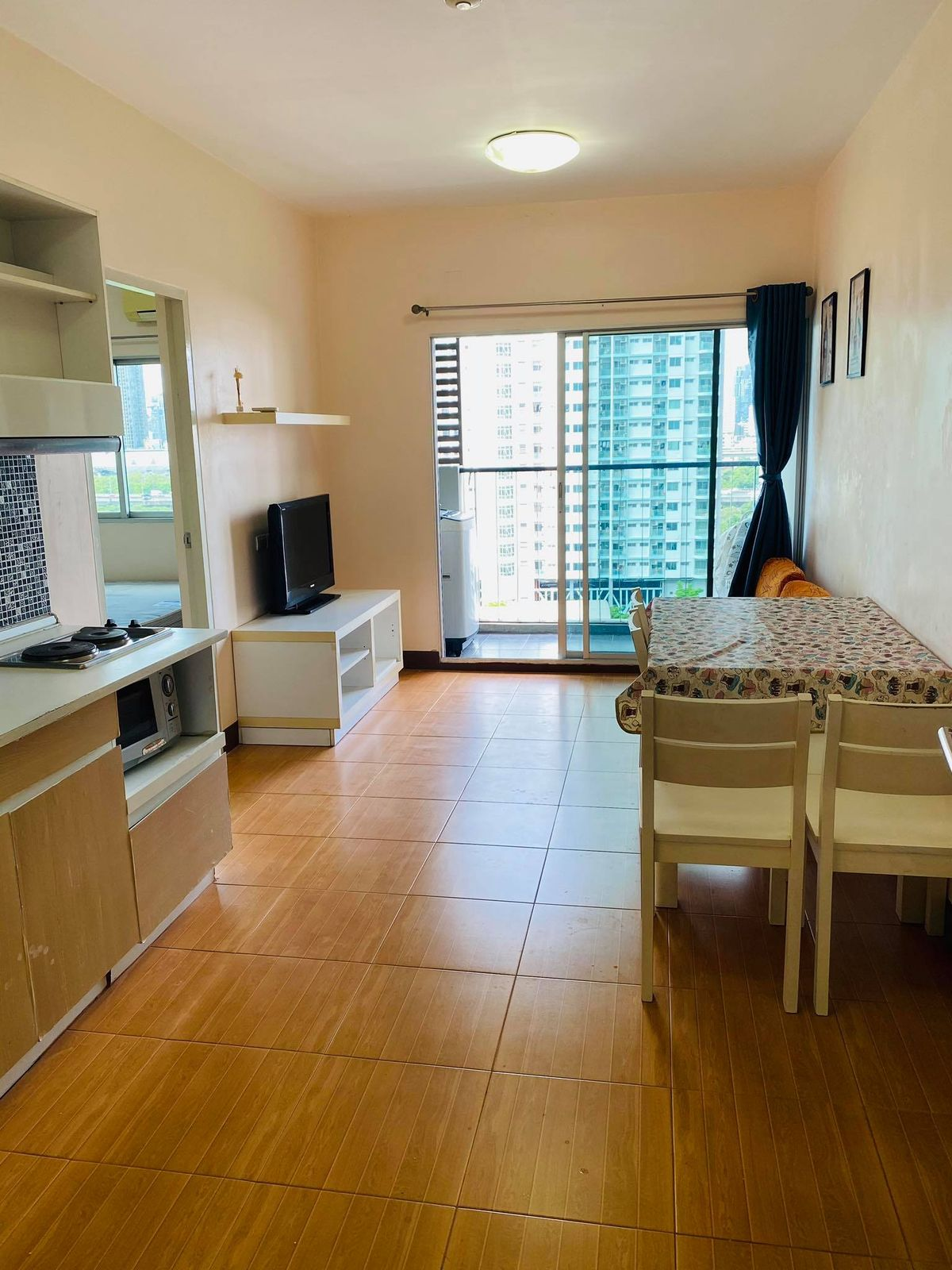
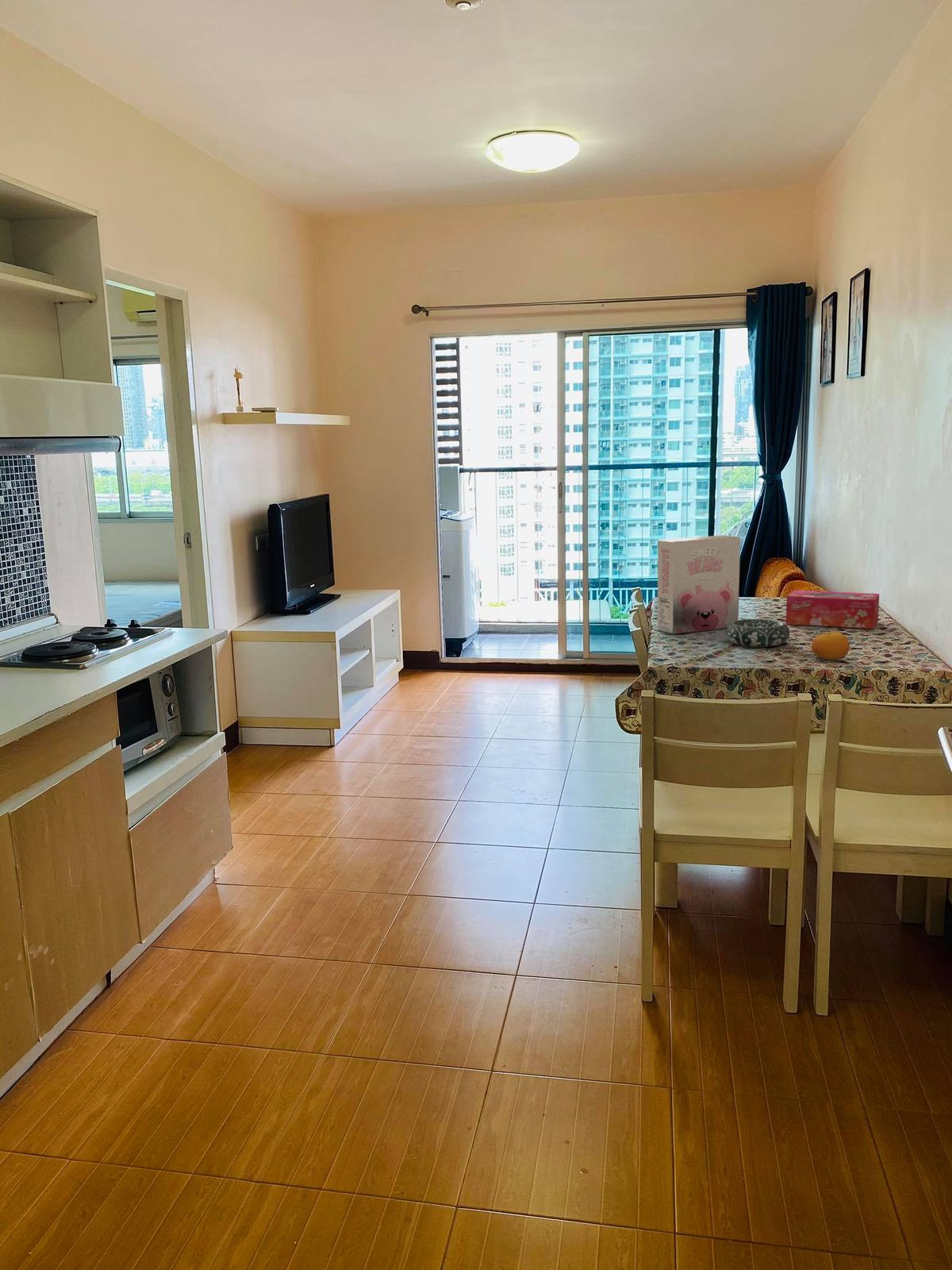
+ decorative bowl [725,618,790,648]
+ cereal box [657,534,741,635]
+ fruit [811,631,850,661]
+ tissue box [785,590,880,629]
